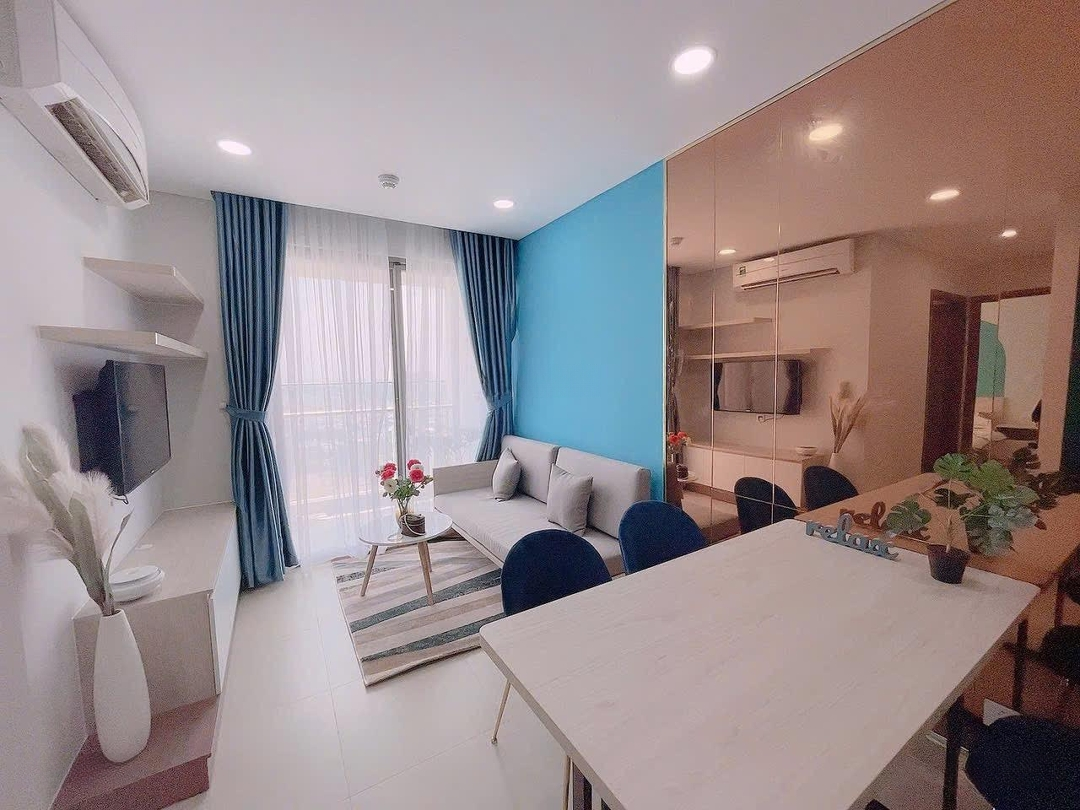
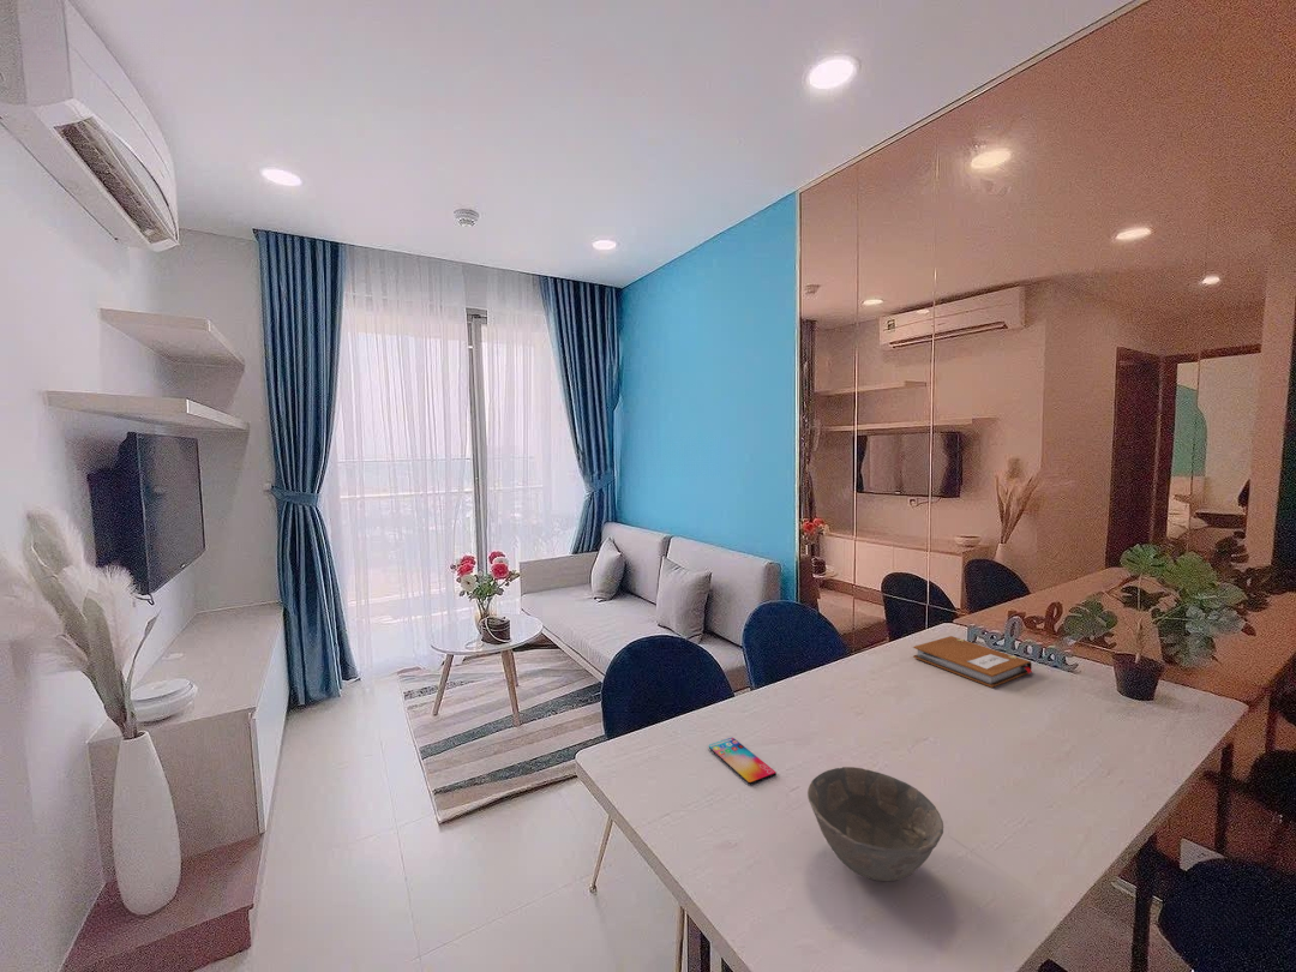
+ bowl [806,766,944,882]
+ smartphone [708,737,778,786]
+ notebook [912,635,1033,689]
